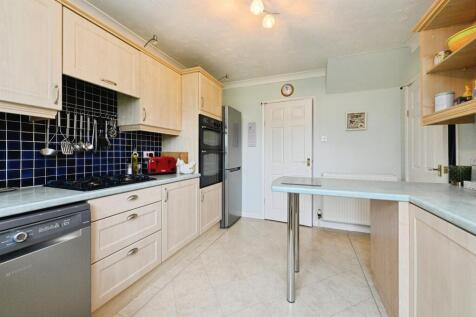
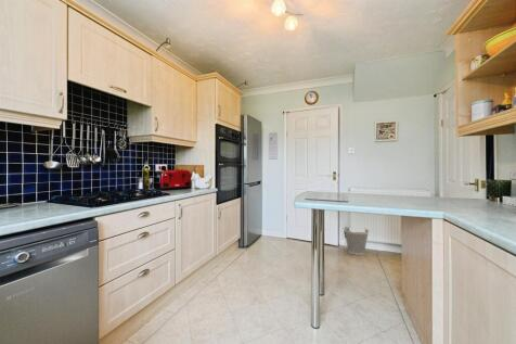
+ wastebasket [343,226,370,256]
